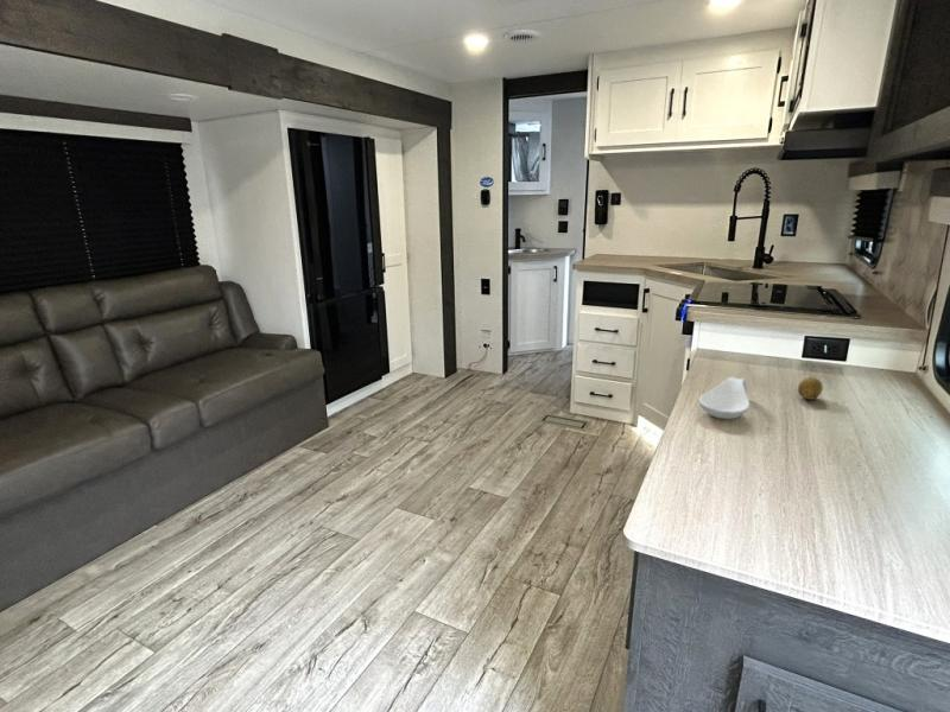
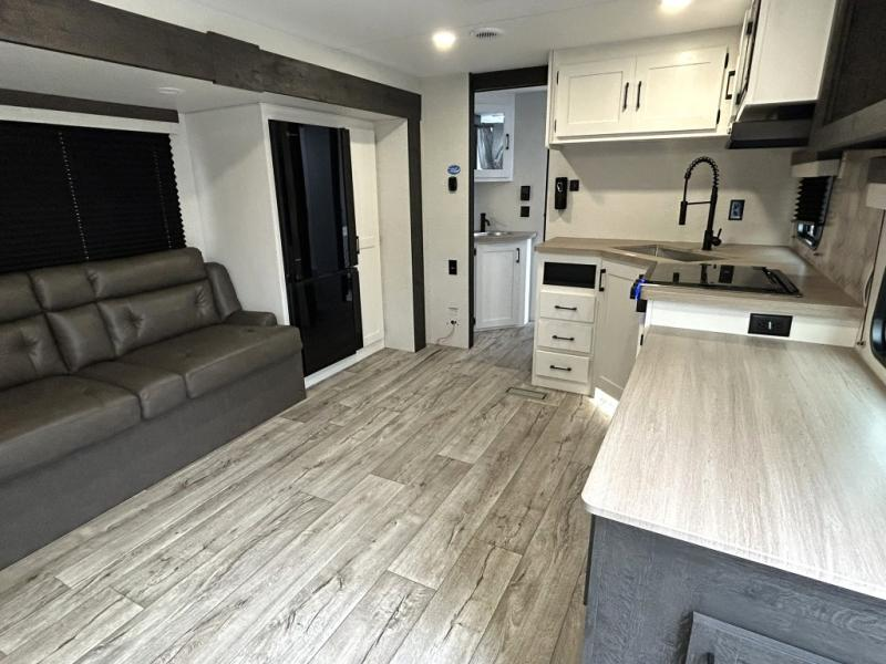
- fruit [797,376,824,401]
- spoon rest [697,376,750,420]
